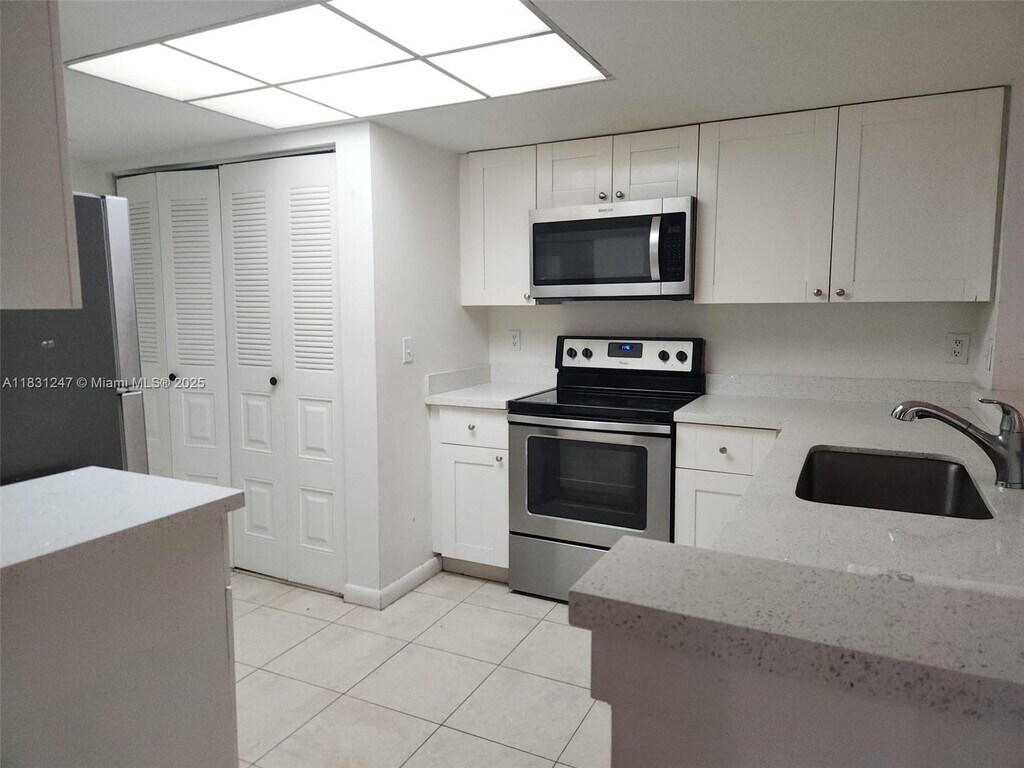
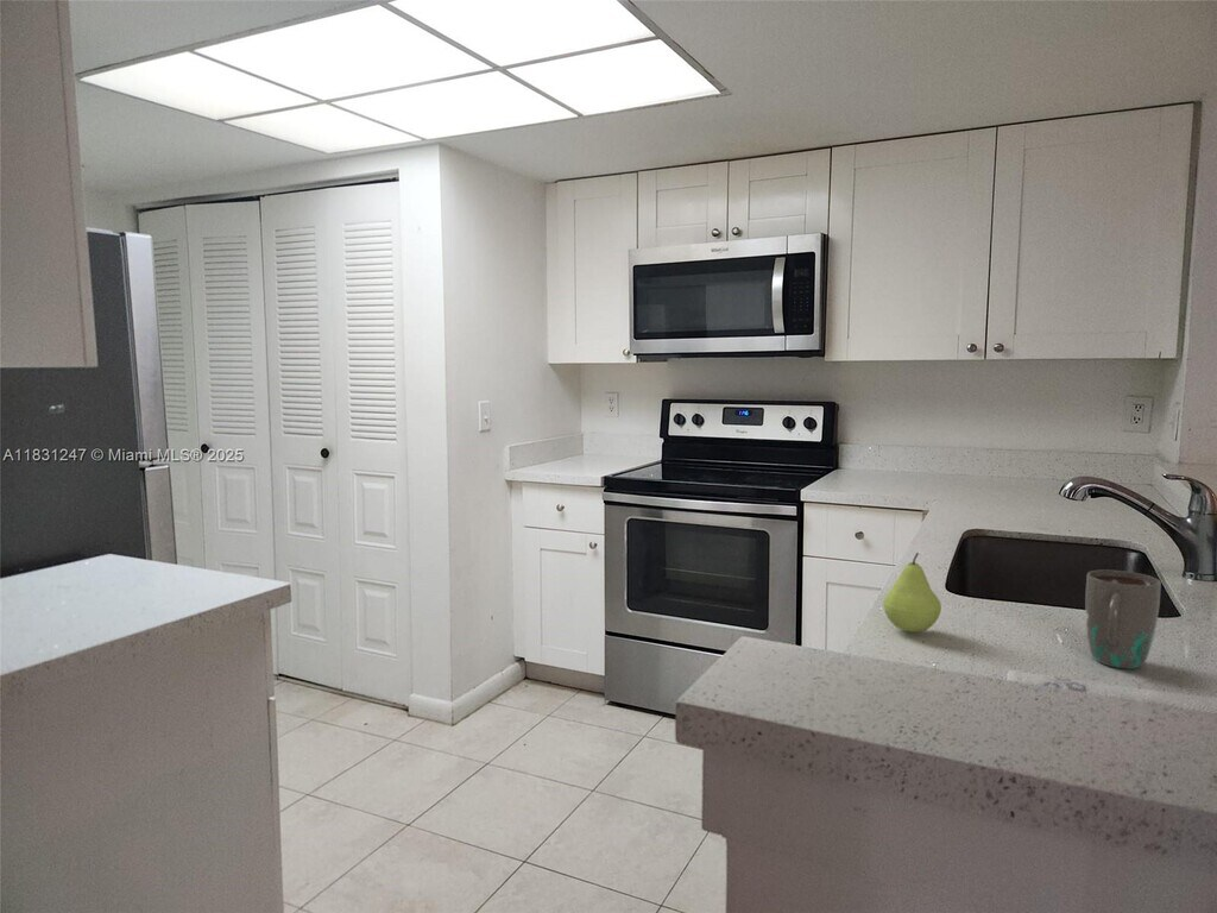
+ mug [1084,569,1162,669]
+ fruit [882,552,942,634]
